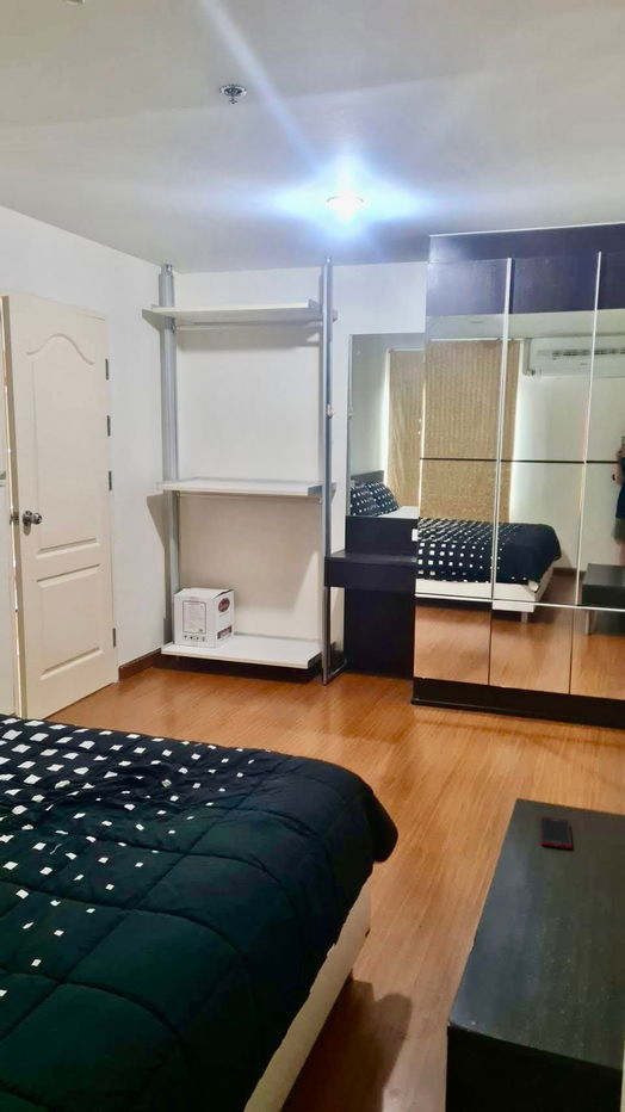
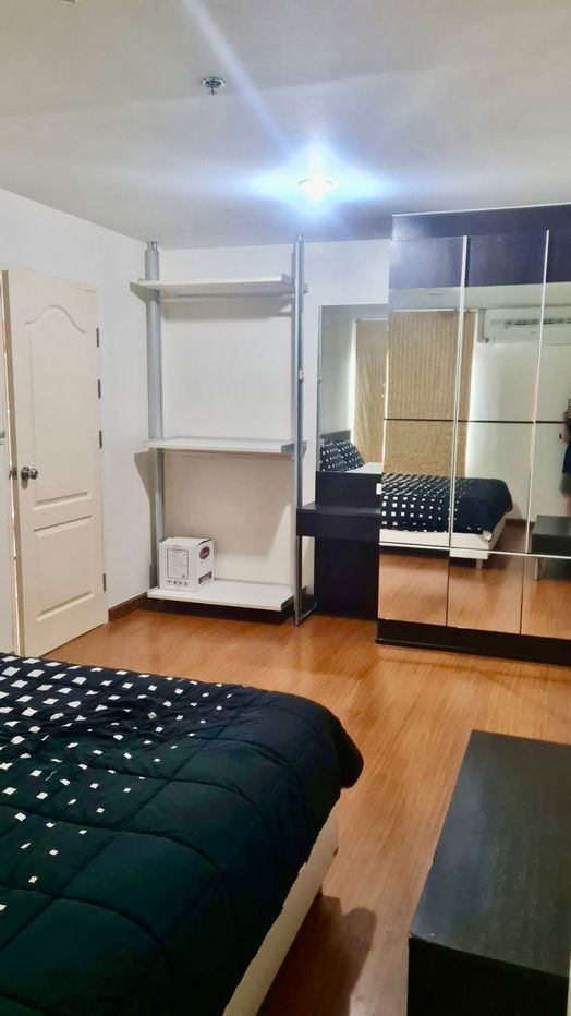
- cell phone [539,816,573,850]
